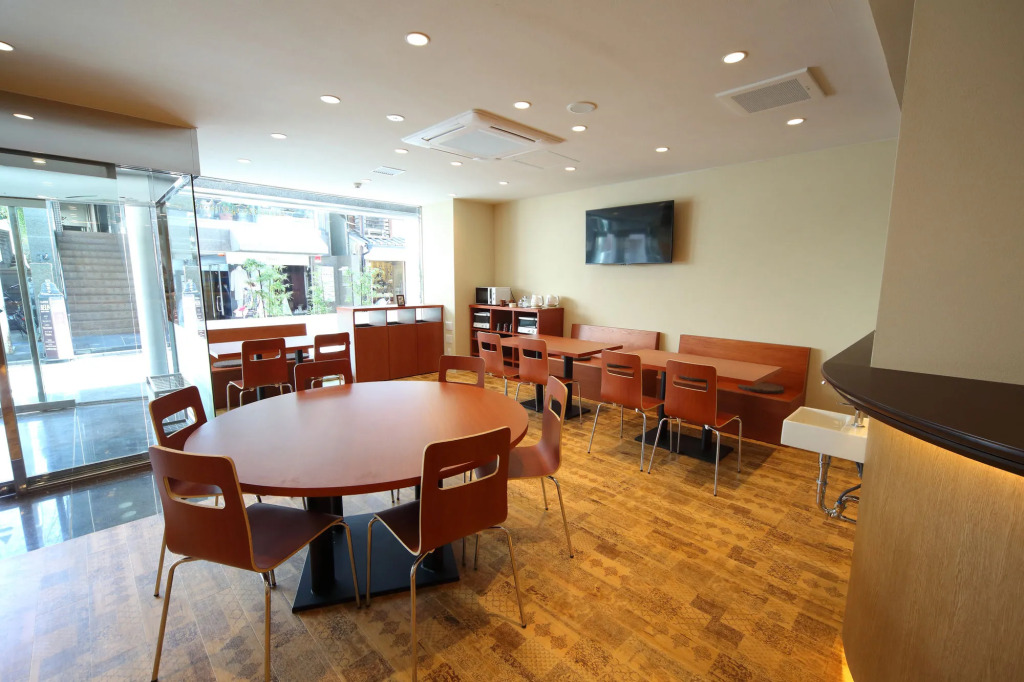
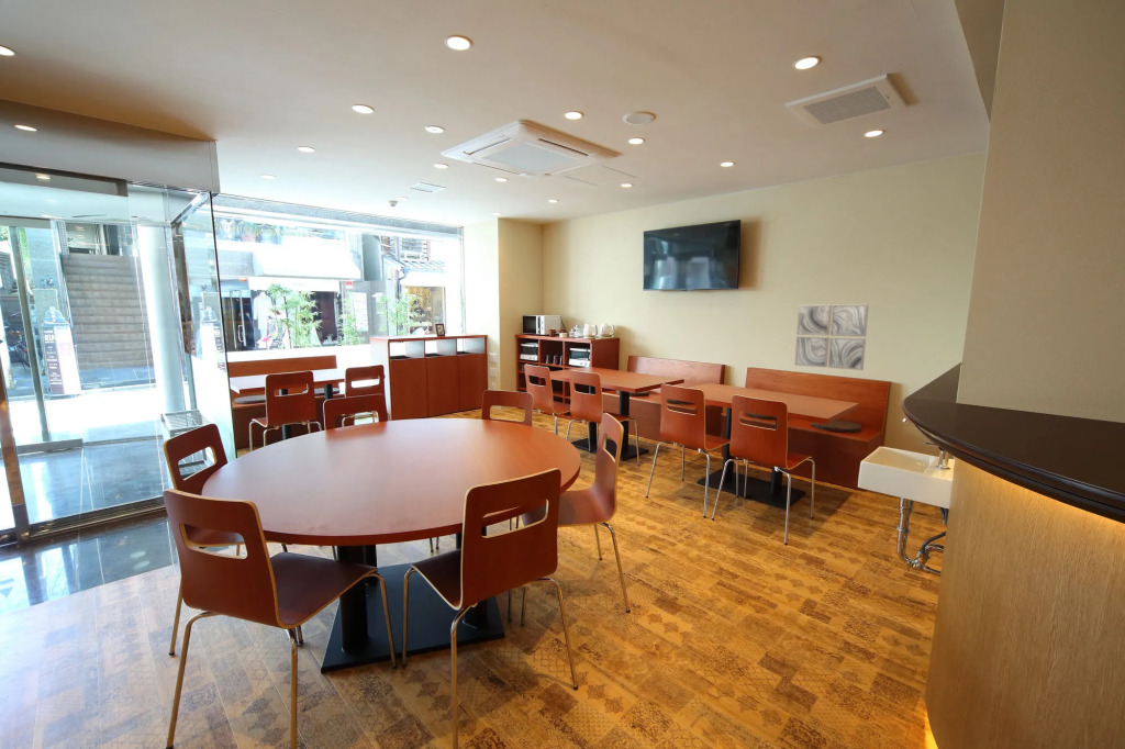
+ wall art [794,303,870,371]
